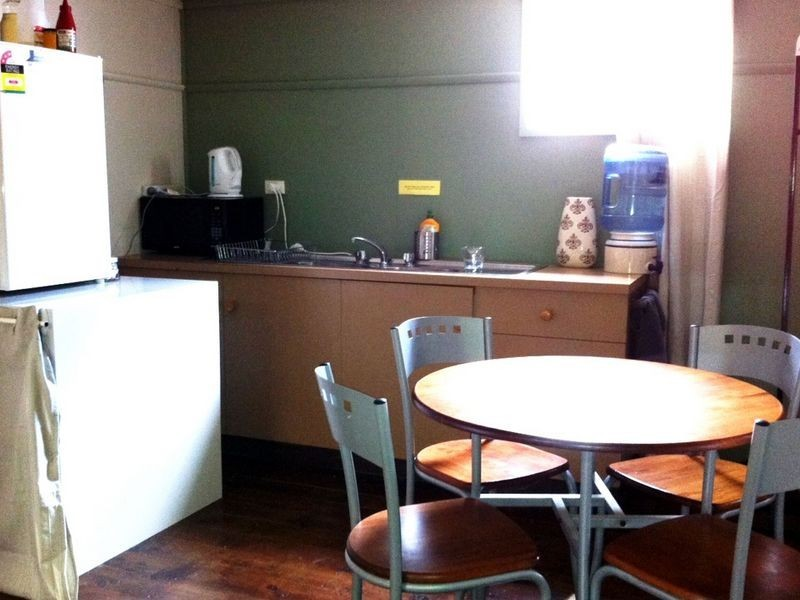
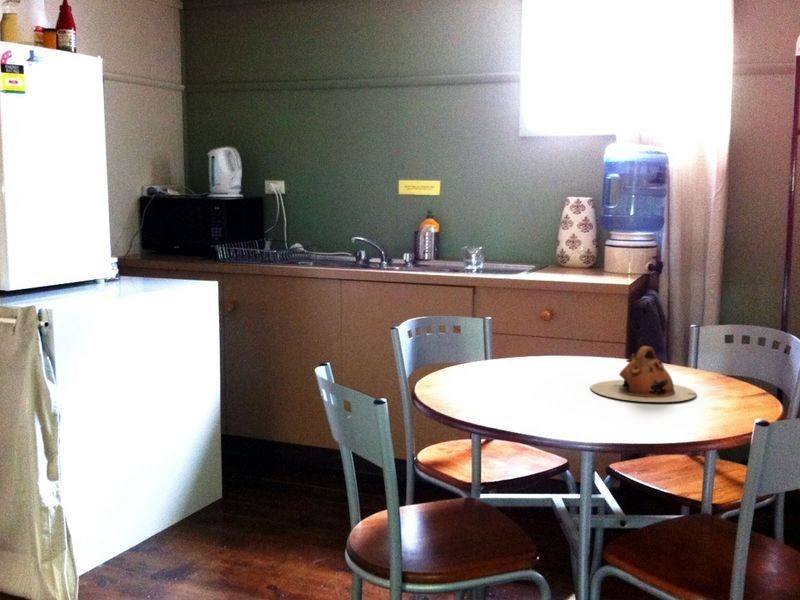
+ teapot [589,345,697,403]
